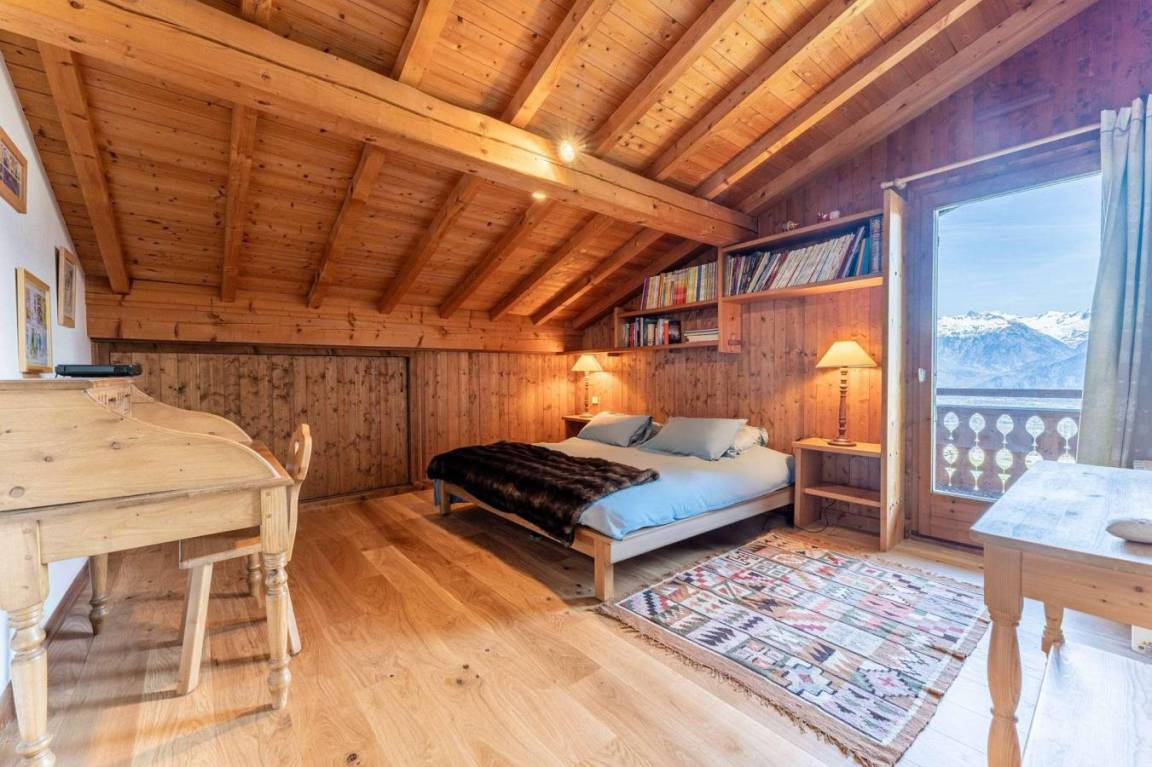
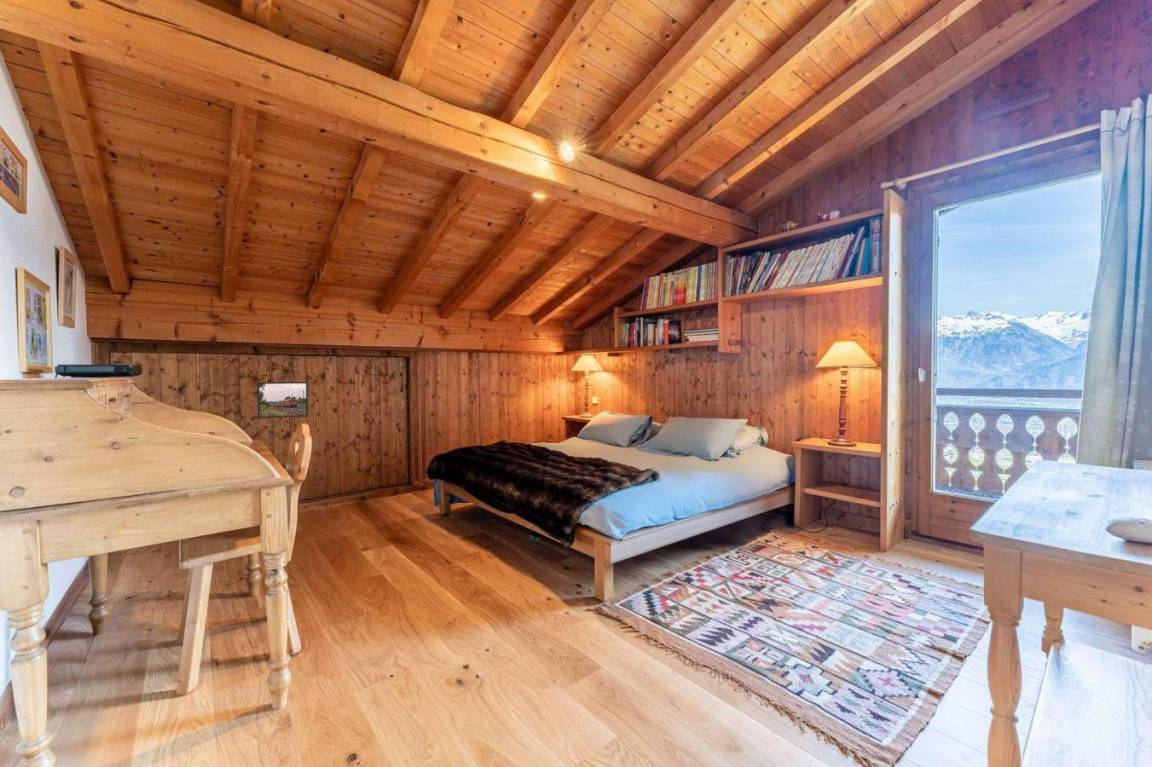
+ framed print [256,381,310,420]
